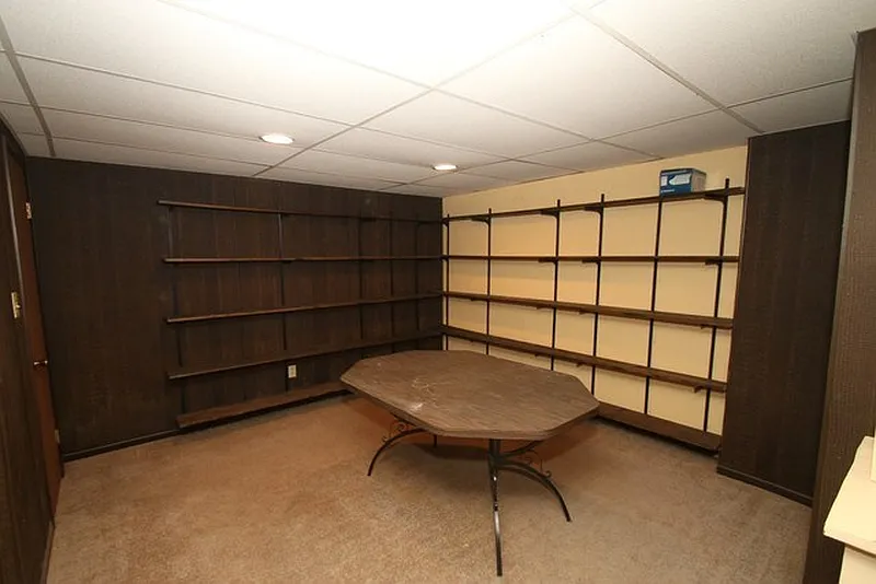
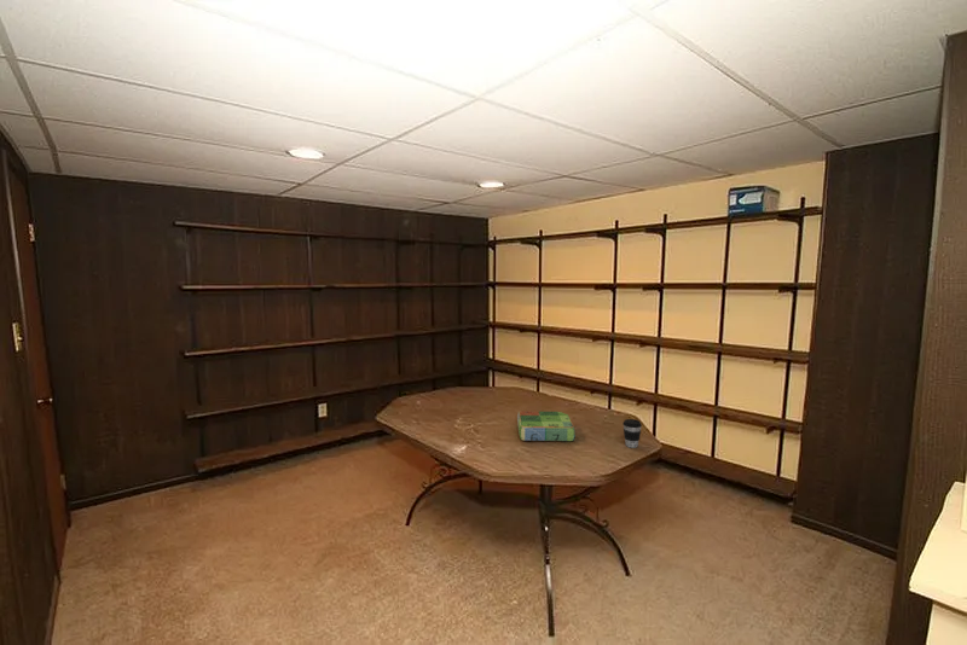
+ coffee cup [621,418,643,449]
+ board game [516,409,577,442]
